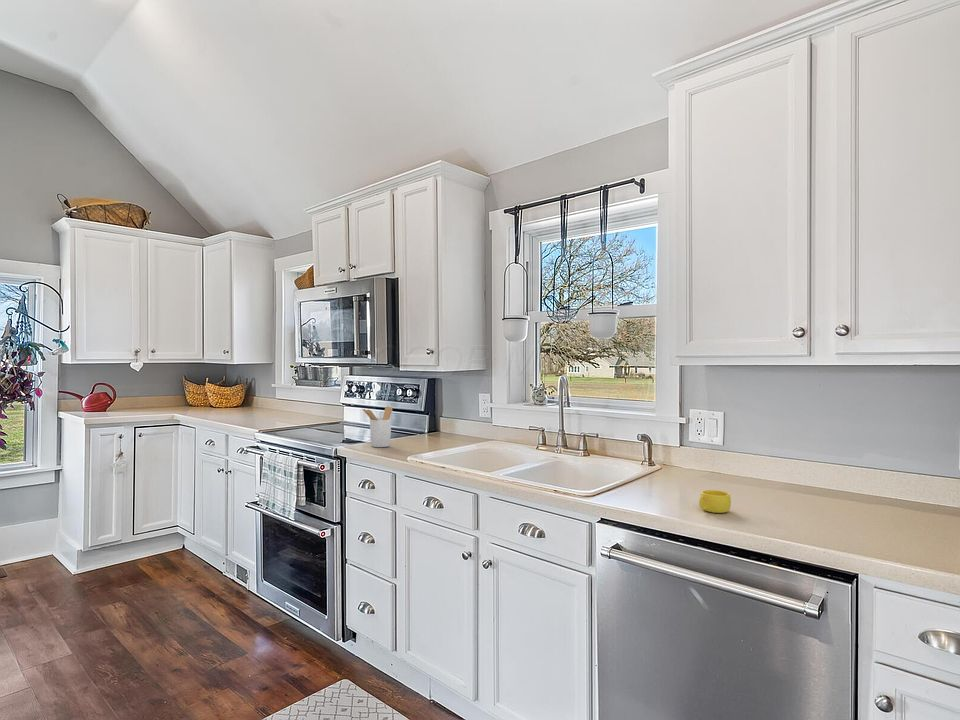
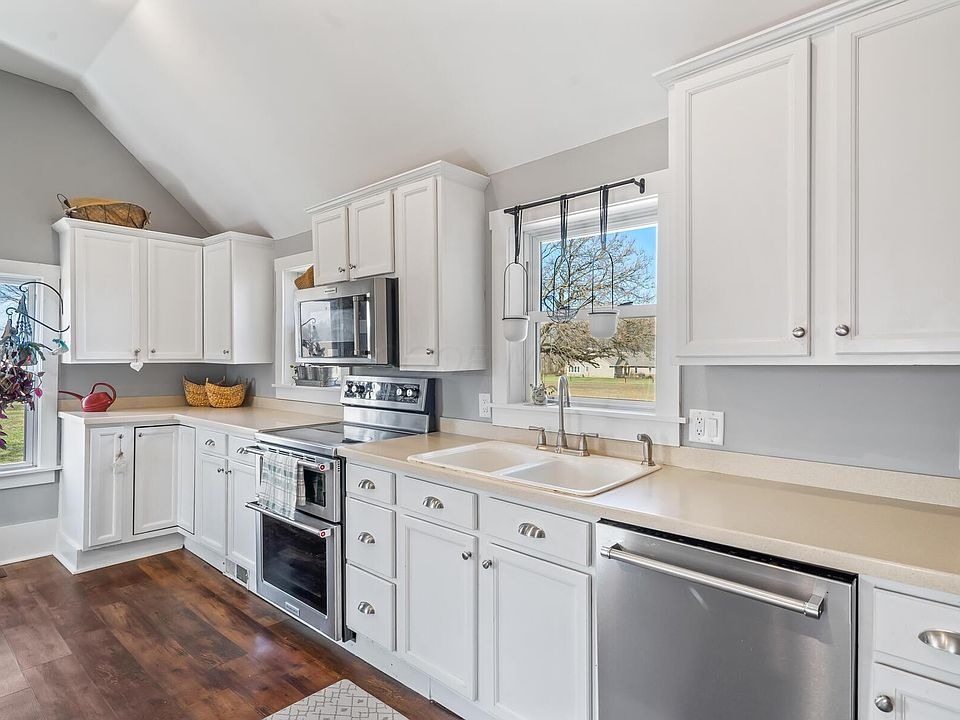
- cup [698,489,732,514]
- utensil holder [361,405,393,448]
